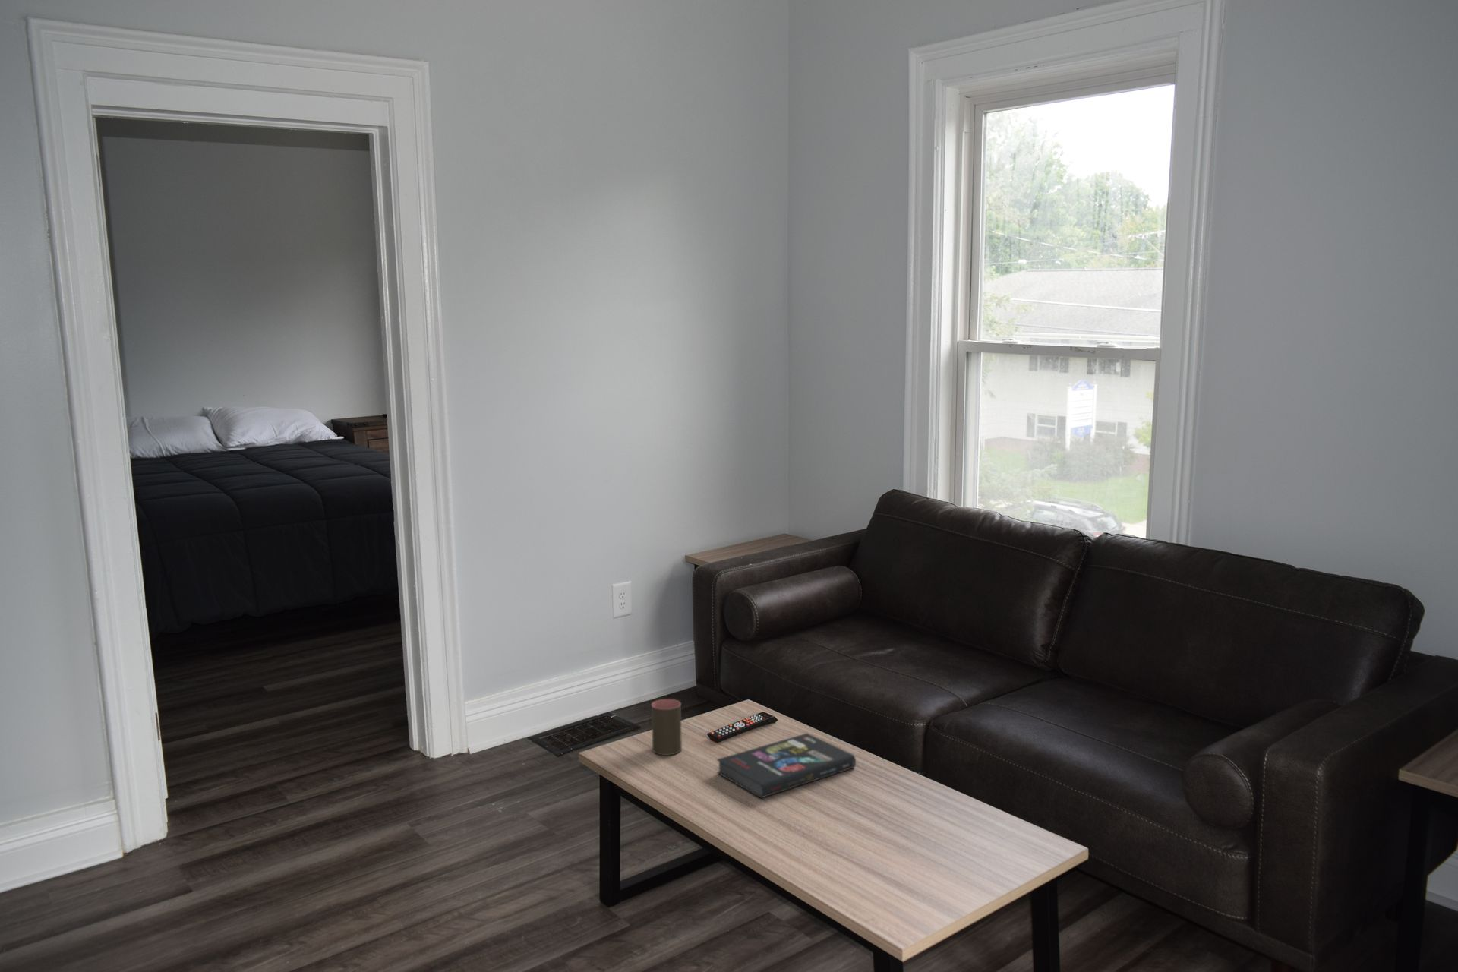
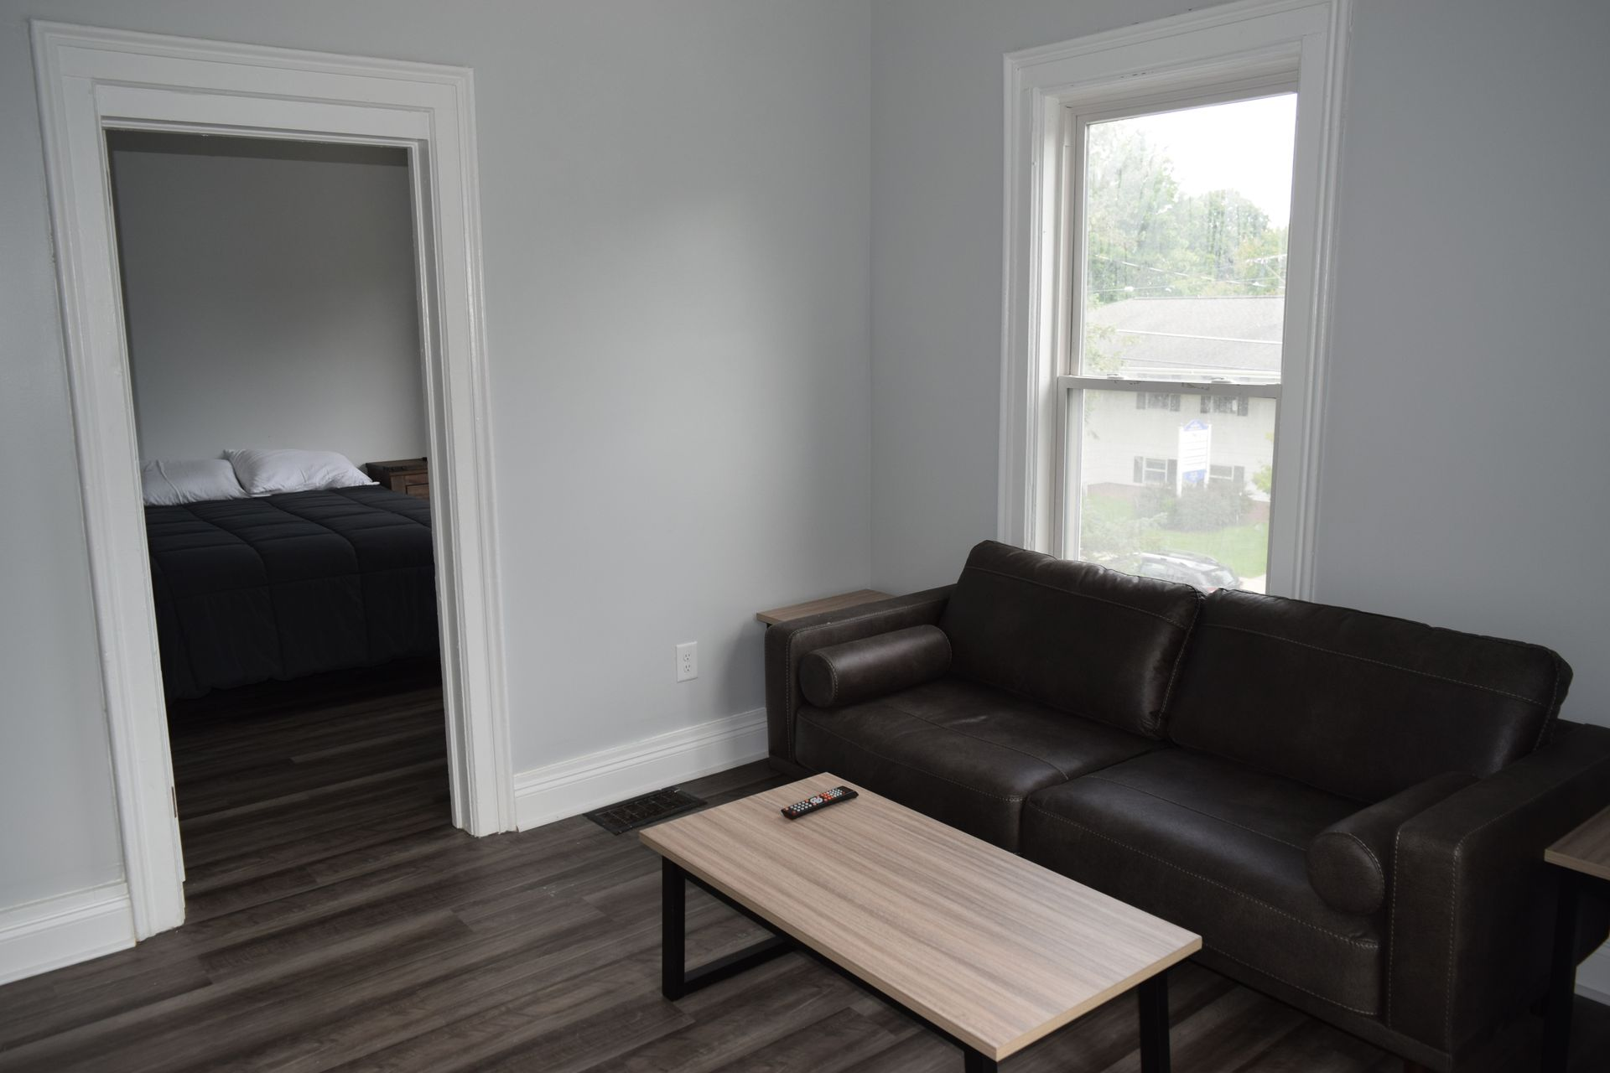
- cup [651,699,682,756]
- book [715,732,857,798]
